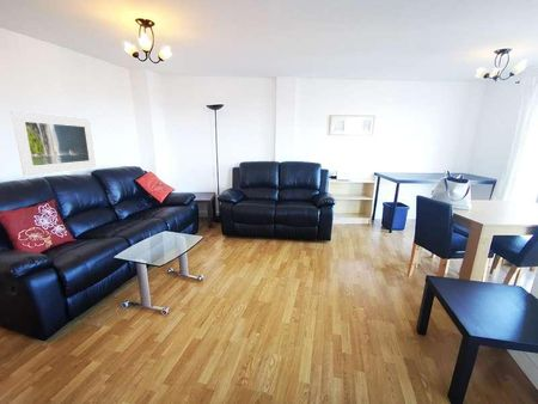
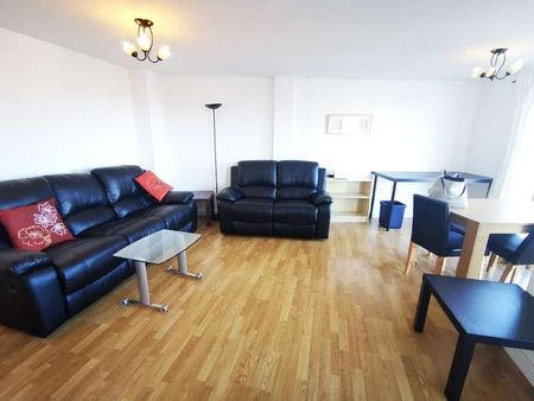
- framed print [10,109,97,177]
